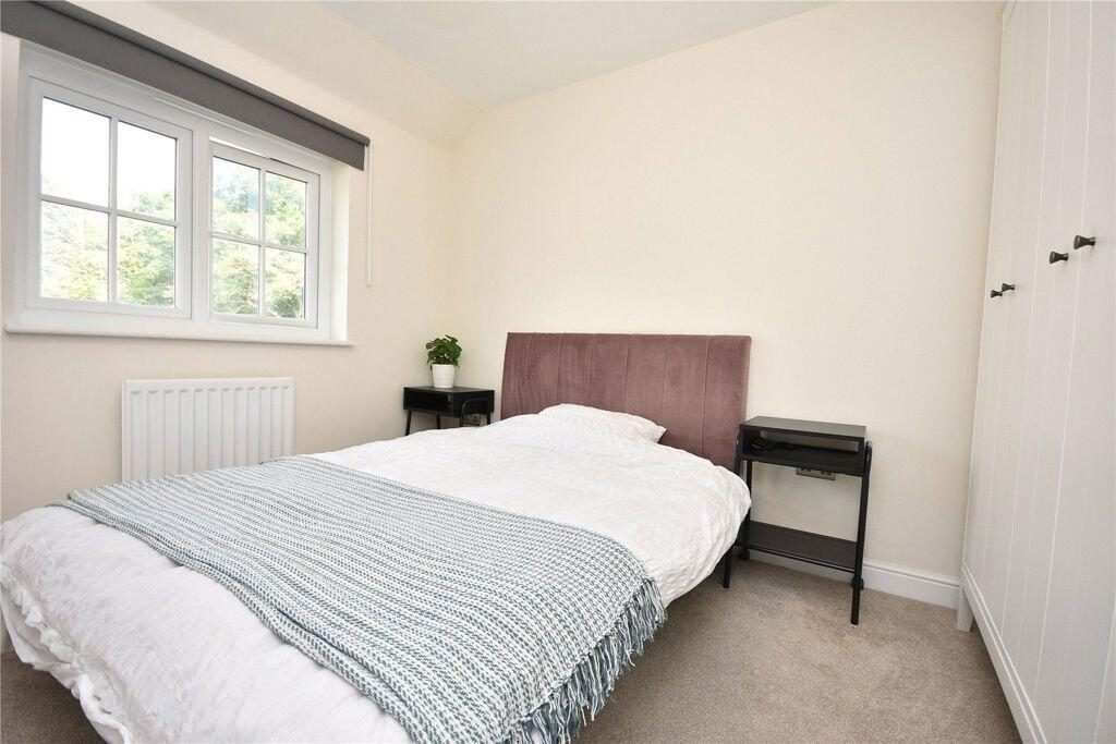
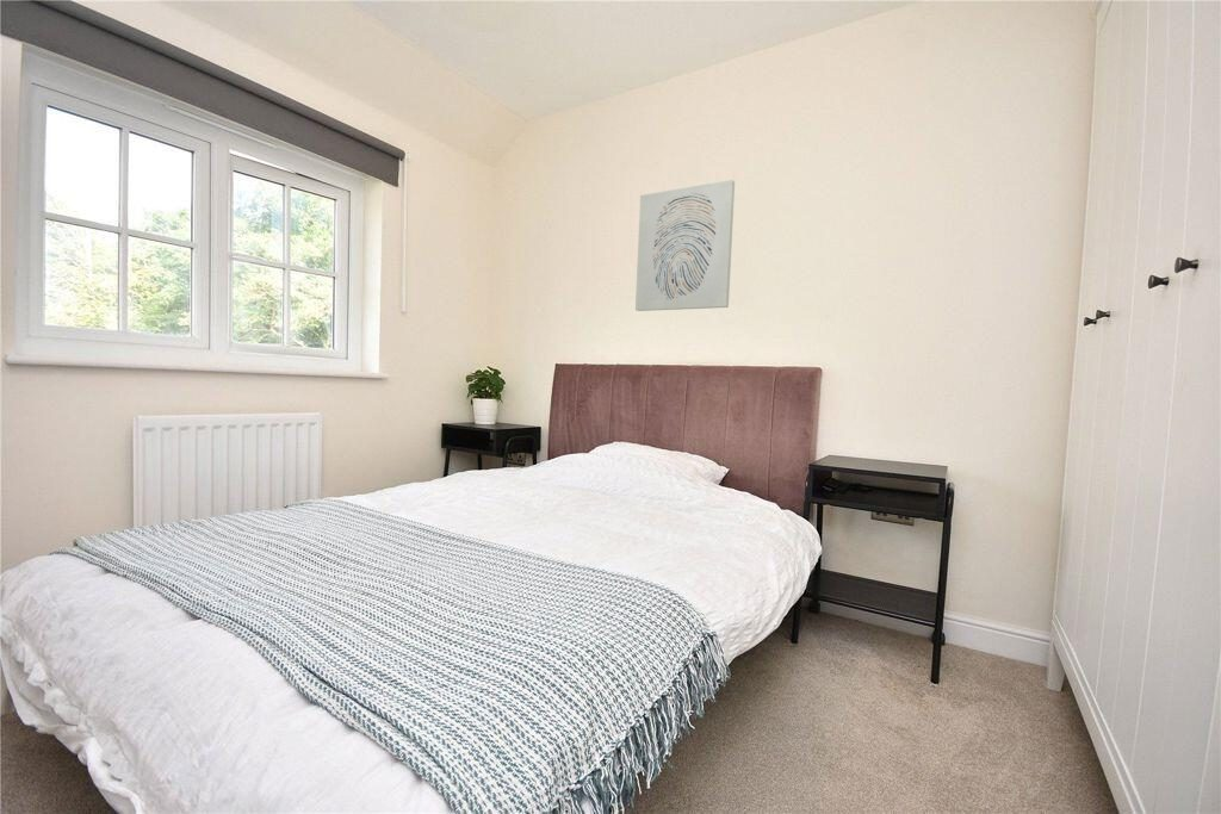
+ wall art [634,179,736,312]
